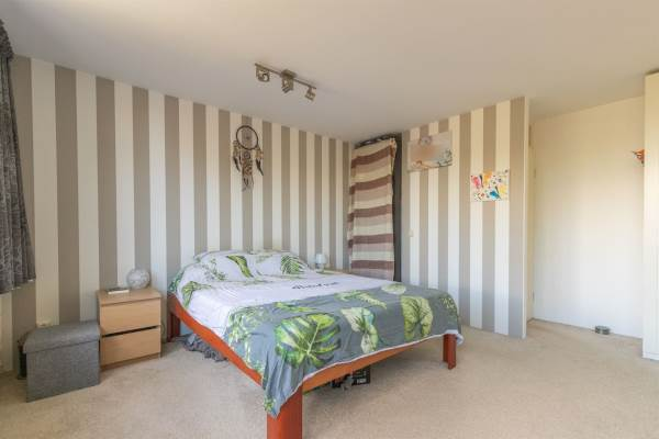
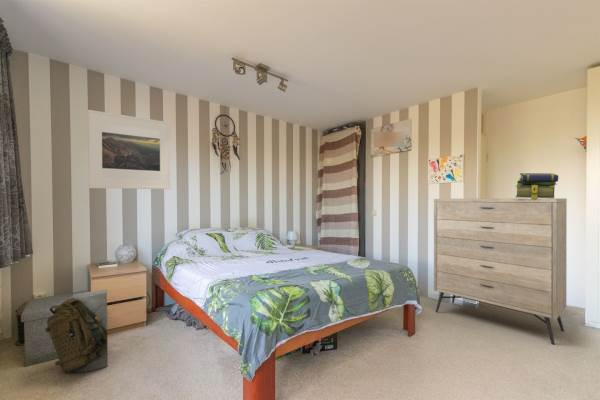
+ stack of books [514,172,559,199]
+ dresser [433,197,568,346]
+ backpack [44,288,109,373]
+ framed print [87,109,172,190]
